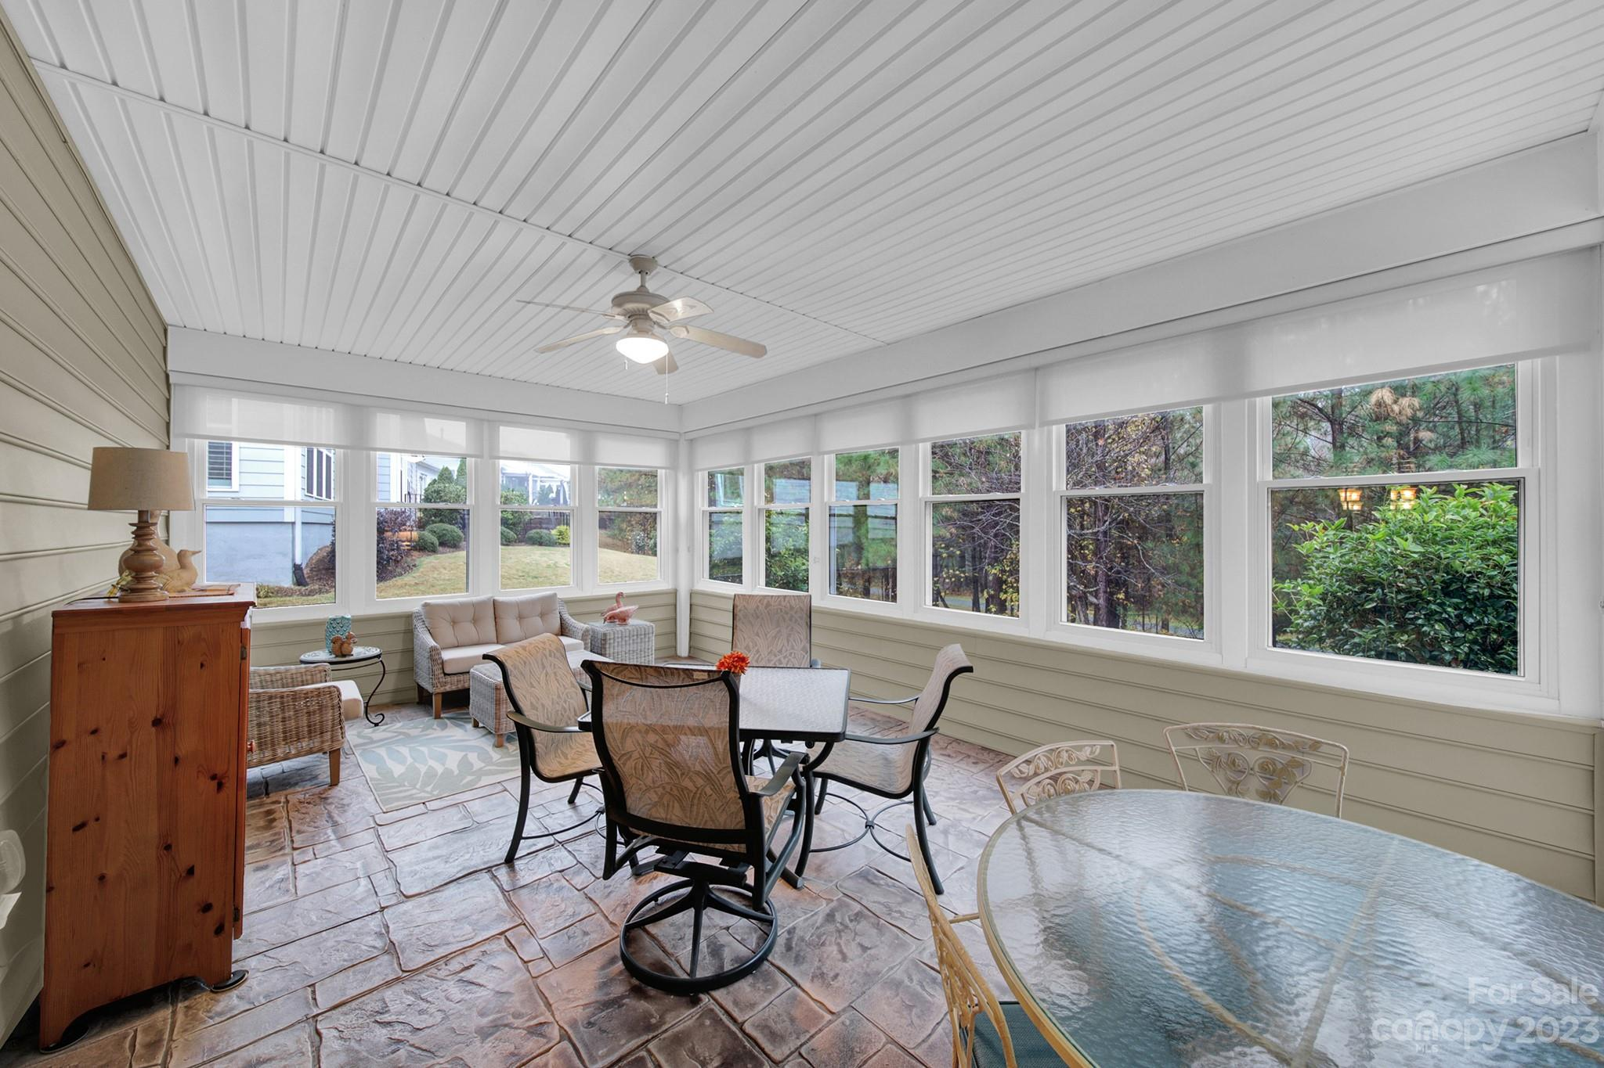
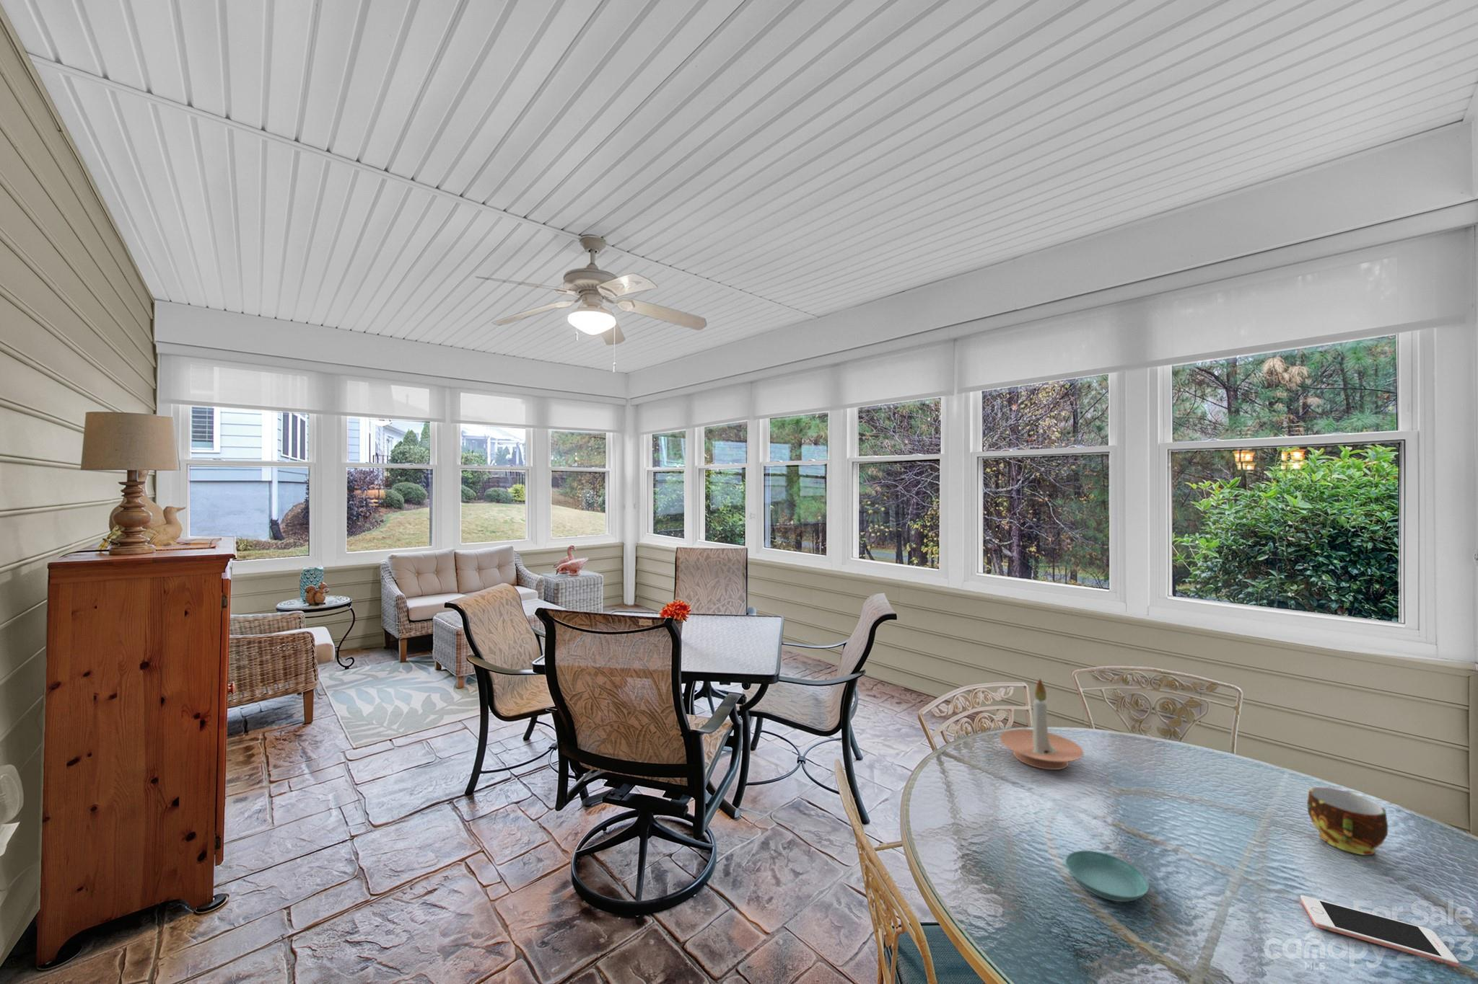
+ cell phone [1300,895,1459,968]
+ candle holder [999,678,1084,771]
+ saucer [1065,850,1149,903]
+ cup [1307,786,1389,856]
